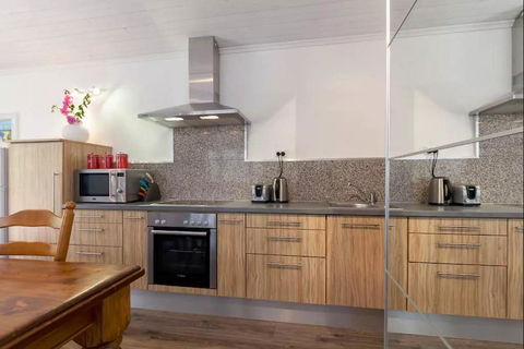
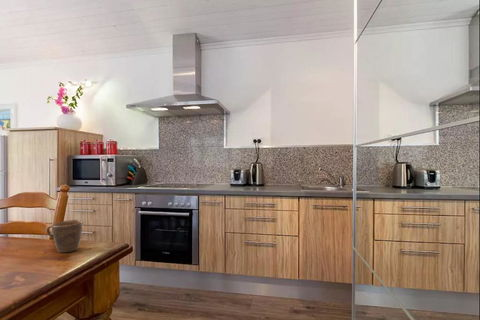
+ mug [46,219,85,254]
